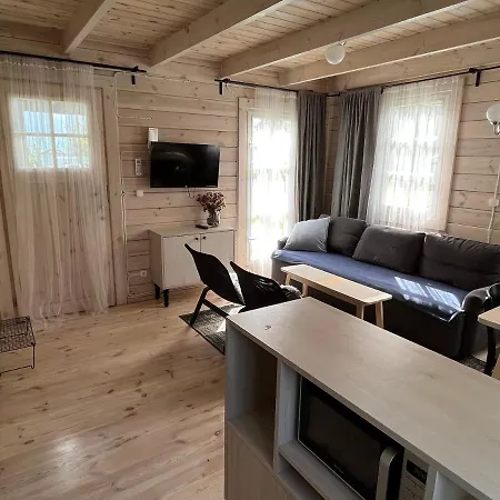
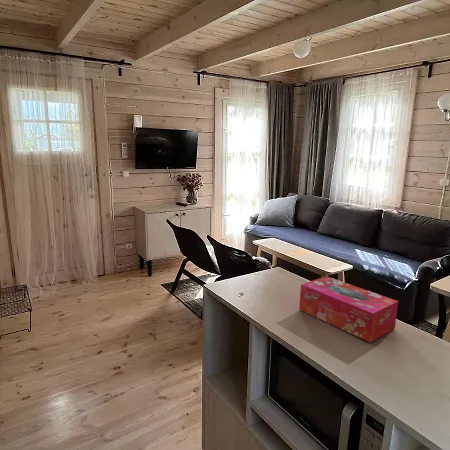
+ tissue box [298,275,399,343]
